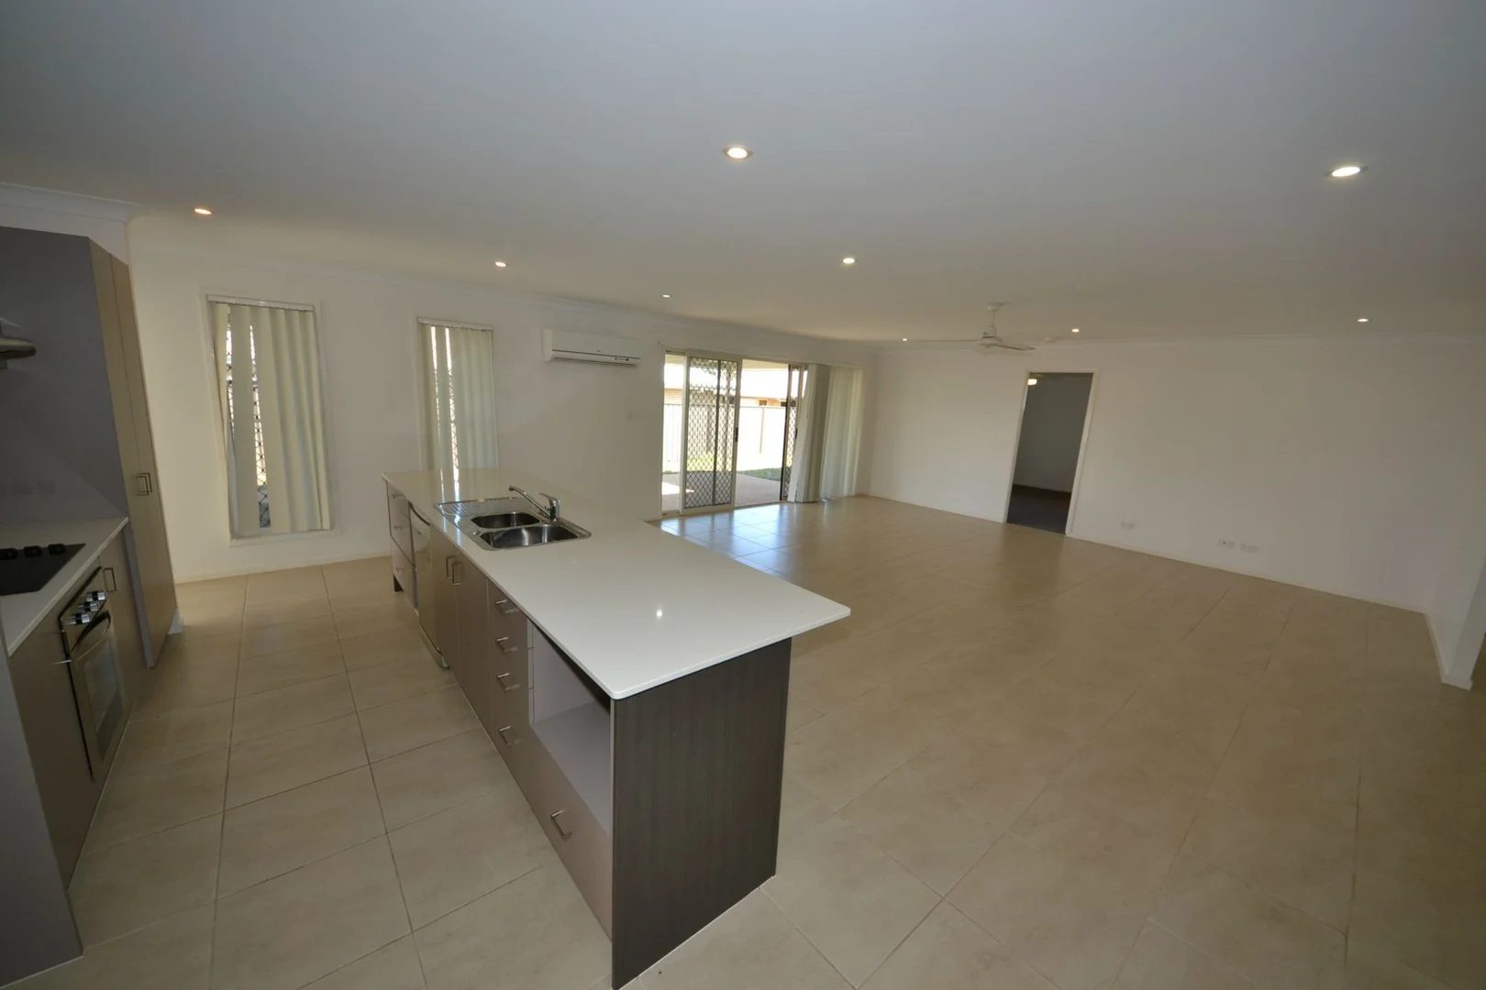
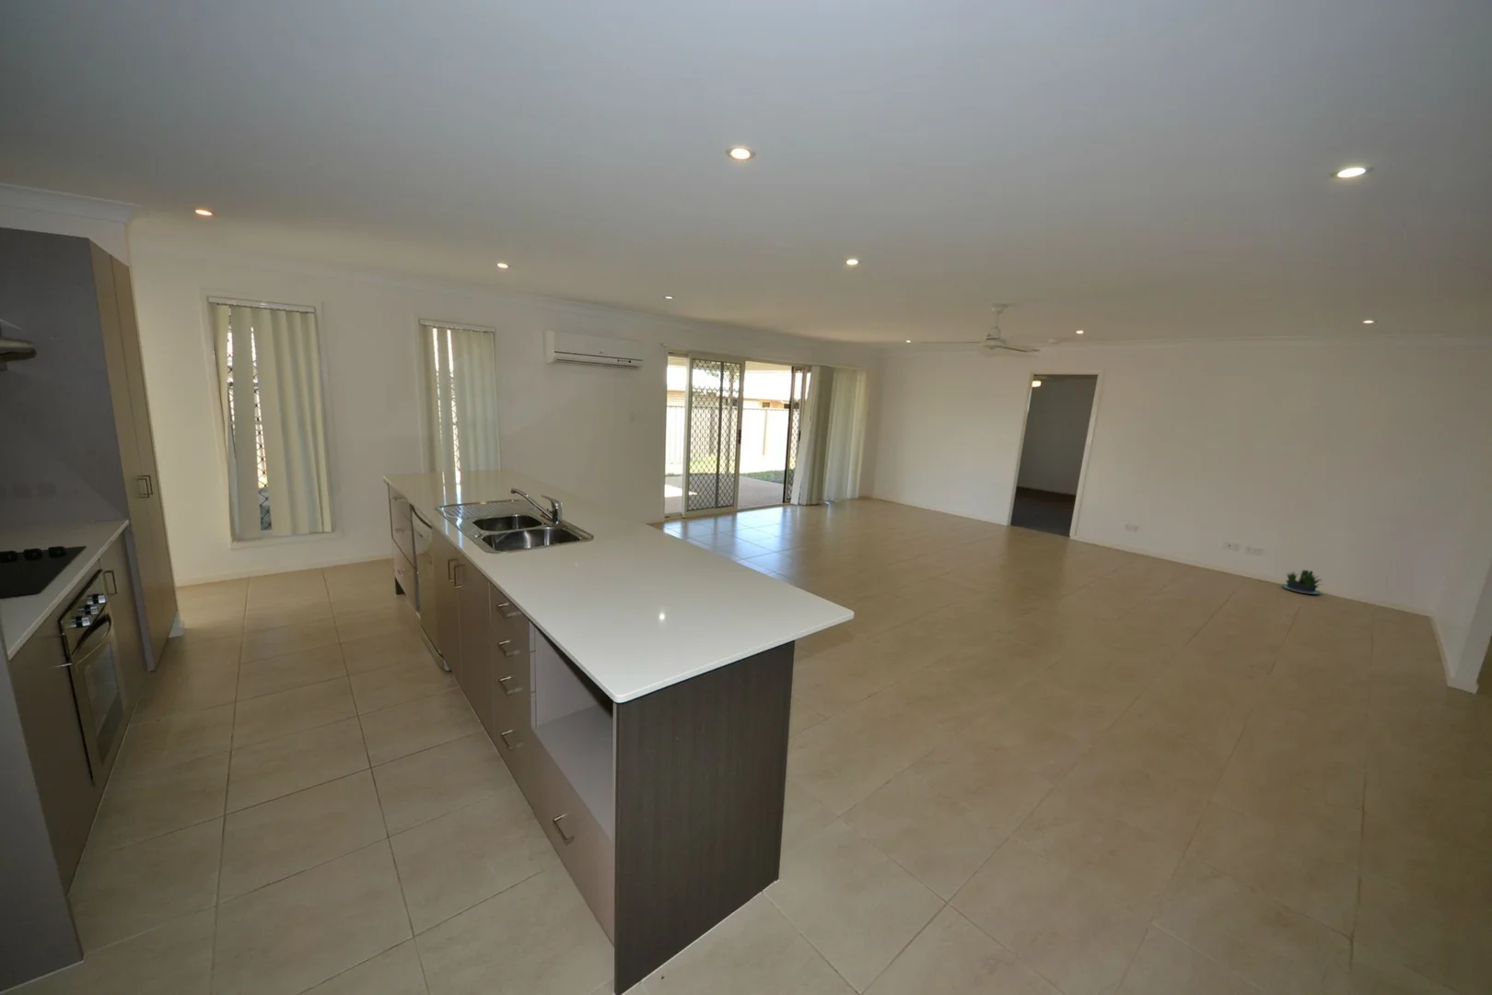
+ potted plant [1281,570,1322,595]
